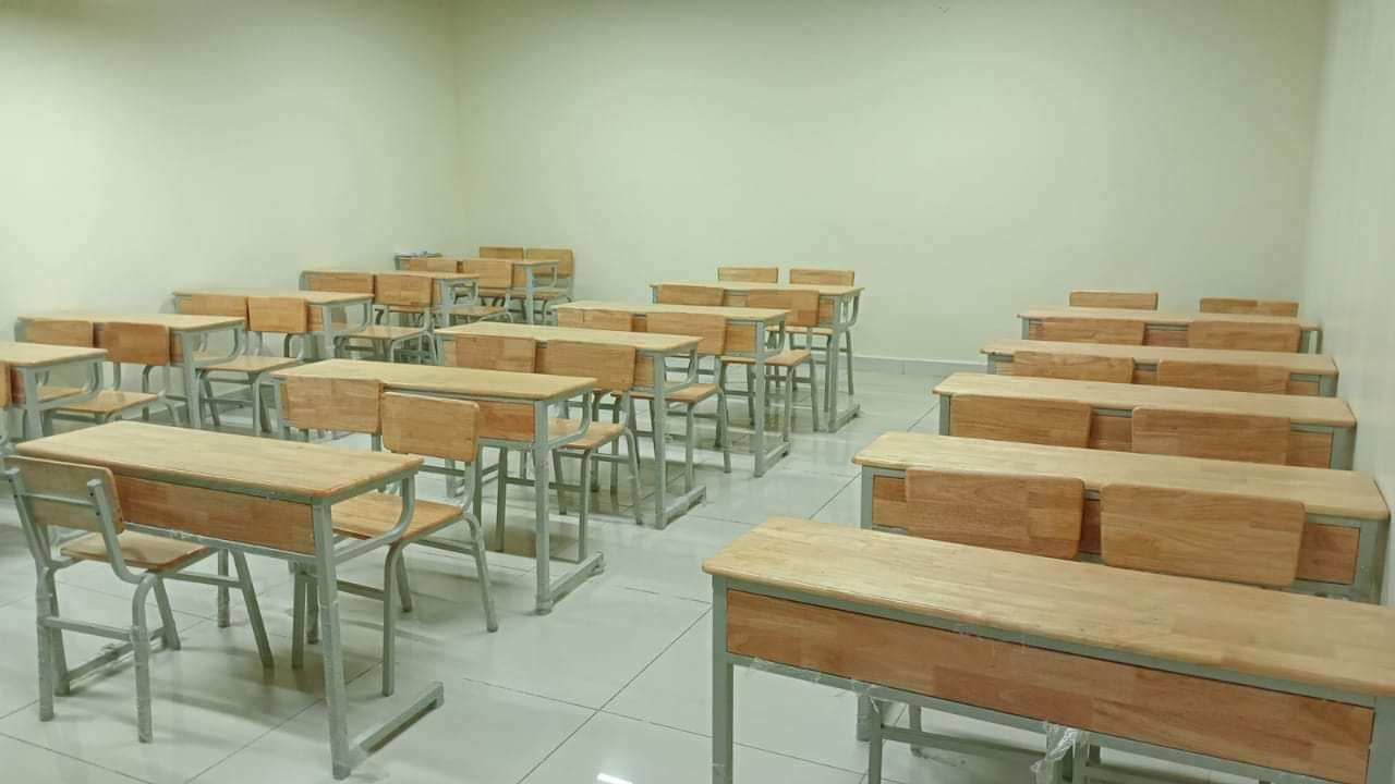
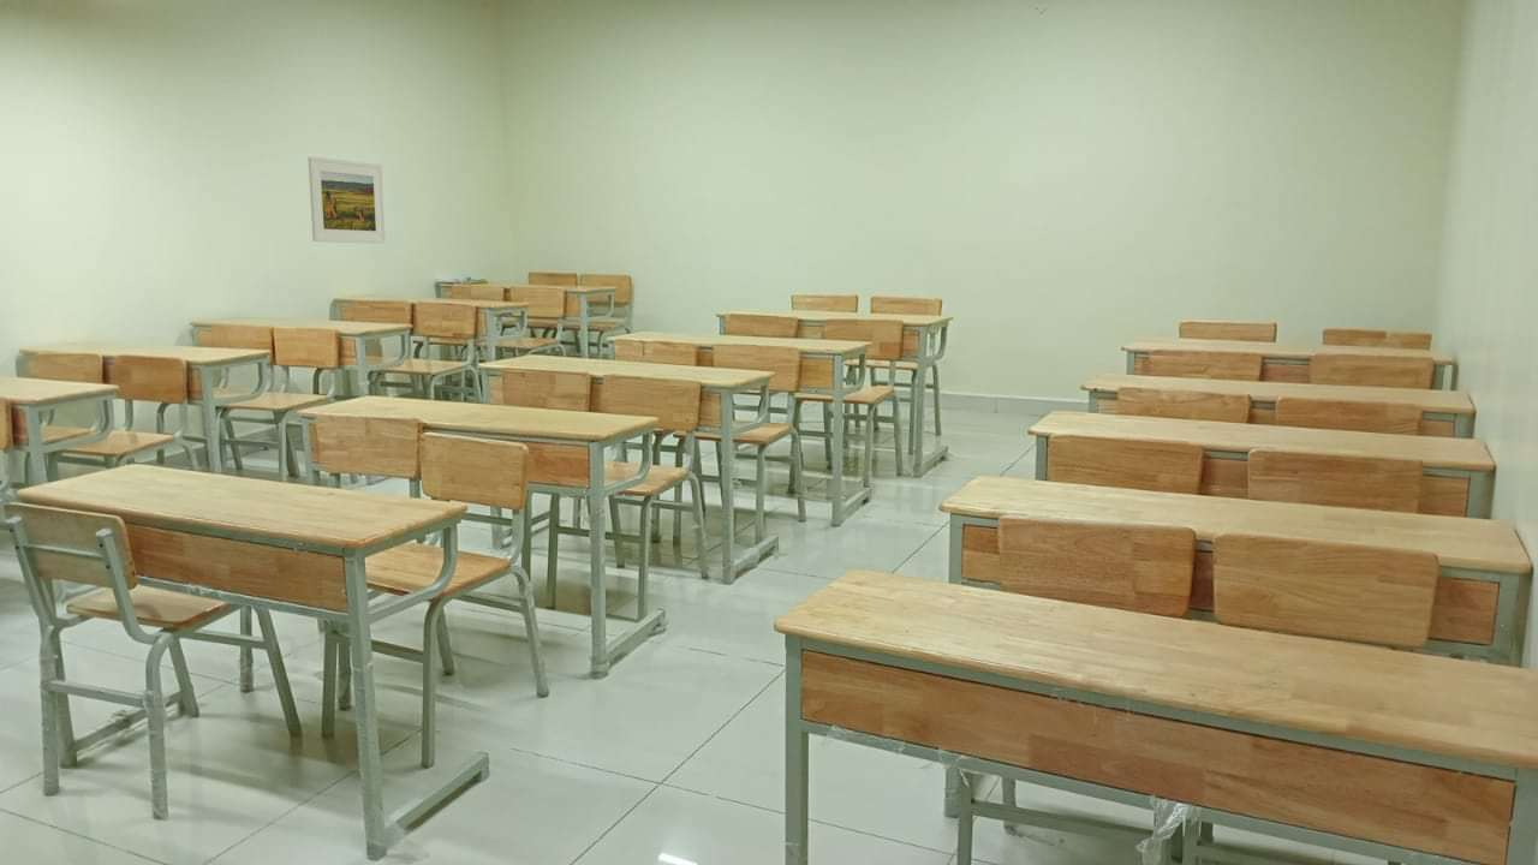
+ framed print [306,155,387,245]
